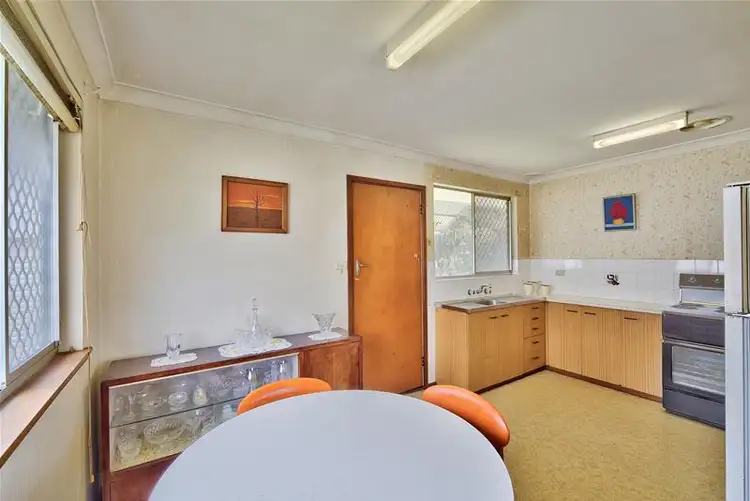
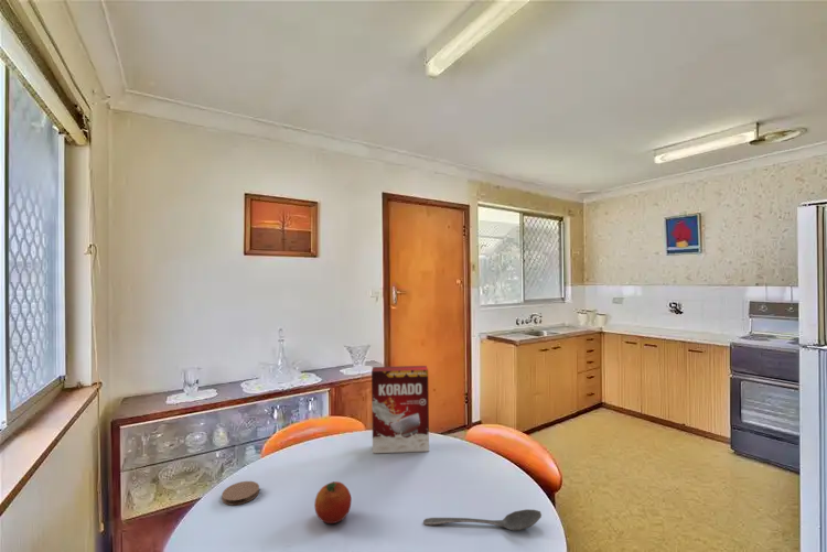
+ stirrer [422,508,543,532]
+ fruit [313,480,353,524]
+ cereal box [370,365,430,454]
+ coaster [221,480,260,506]
